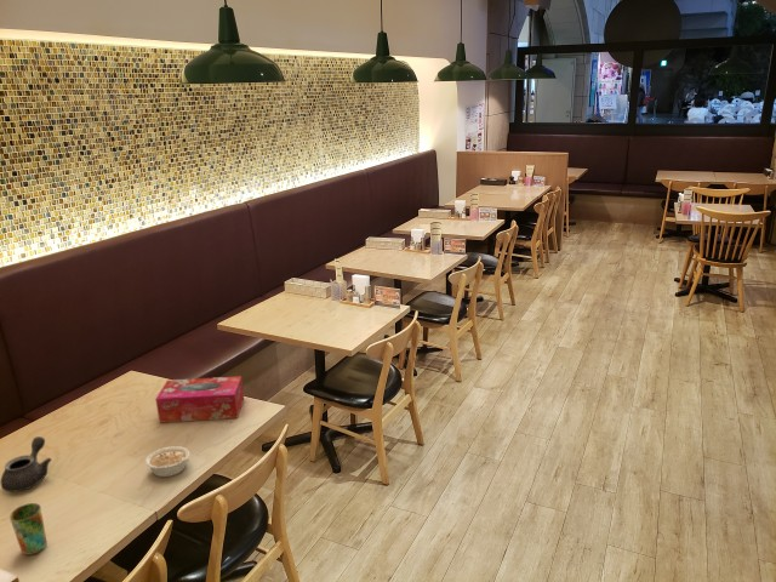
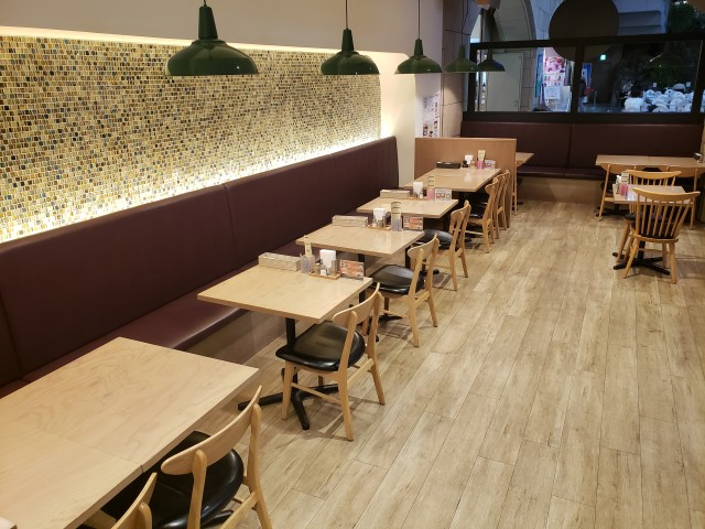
- cup [8,502,48,557]
- legume [144,445,190,478]
- tissue box [154,375,245,423]
- teapot [0,435,52,493]
